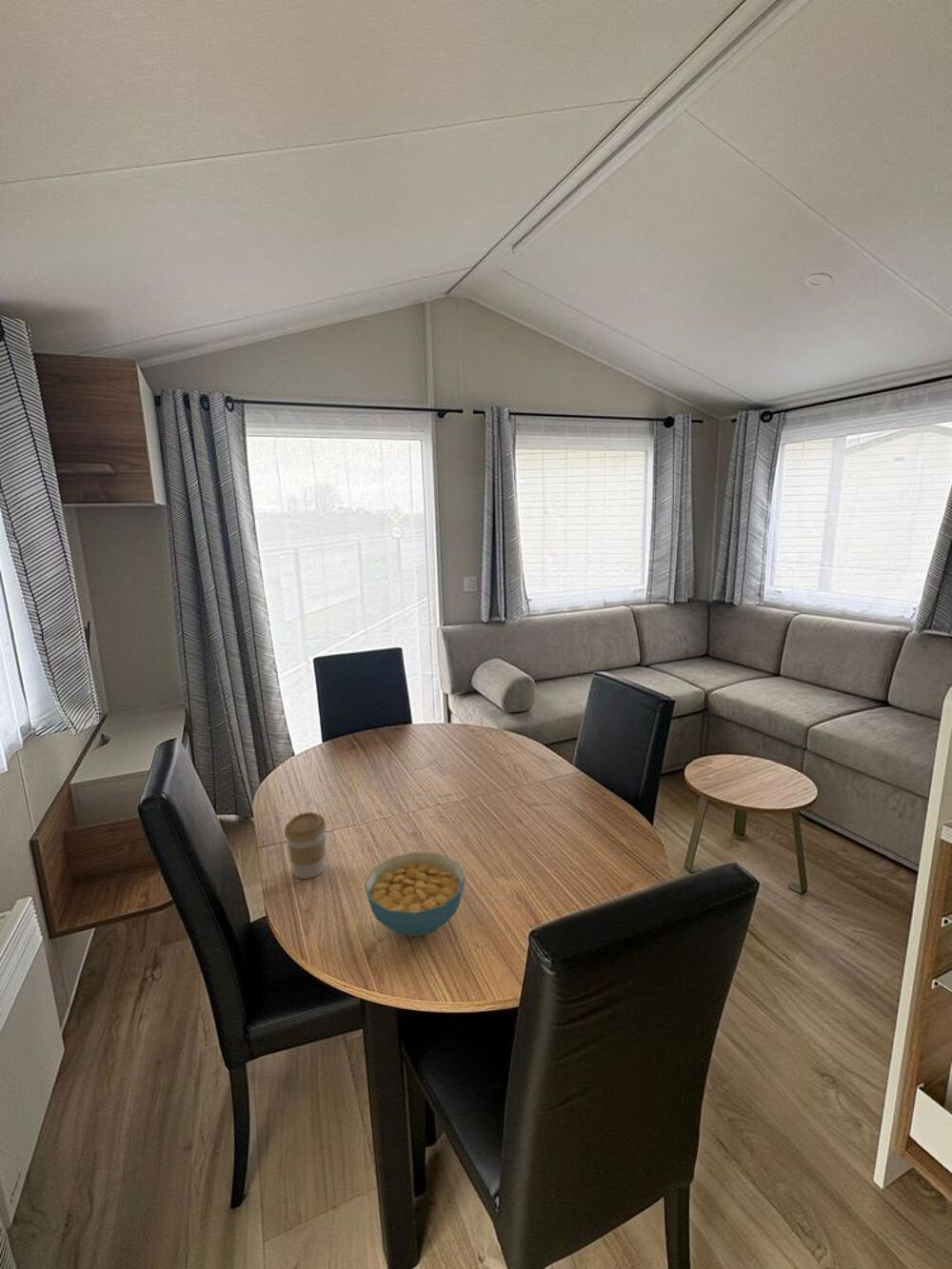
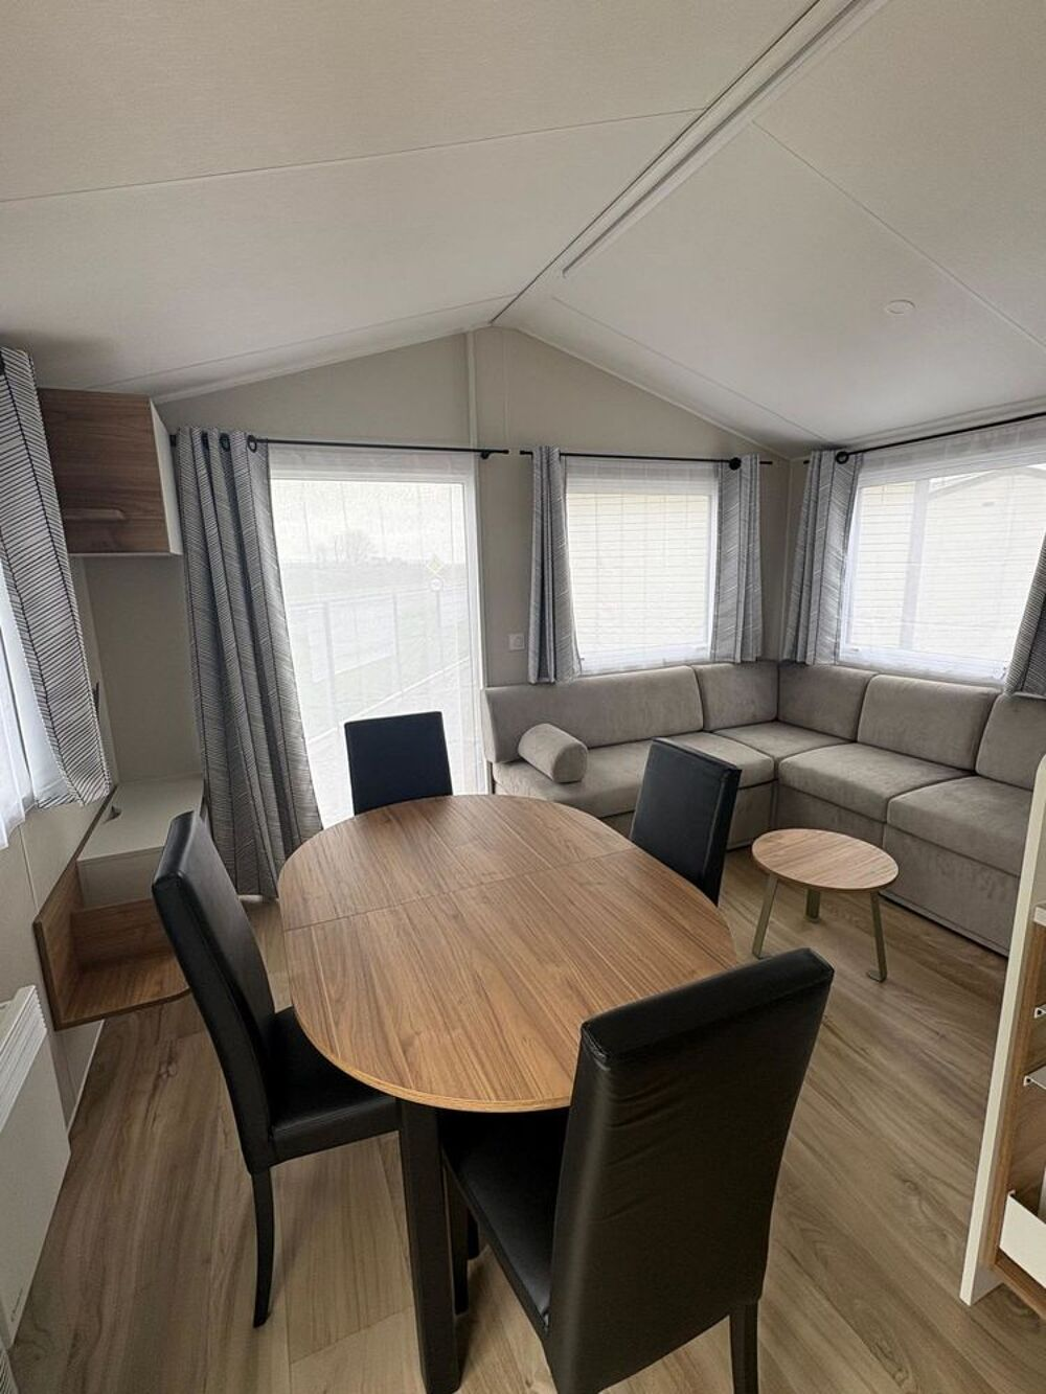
- cereal bowl [364,851,466,938]
- coffee cup [284,811,327,880]
